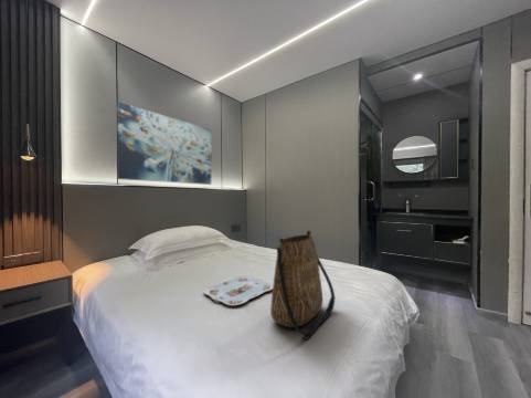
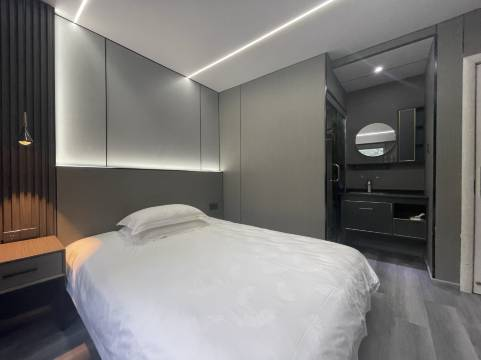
- tote bag [269,230,337,341]
- serving tray [203,275,274,306]
- wall art [116,101,213,186]
